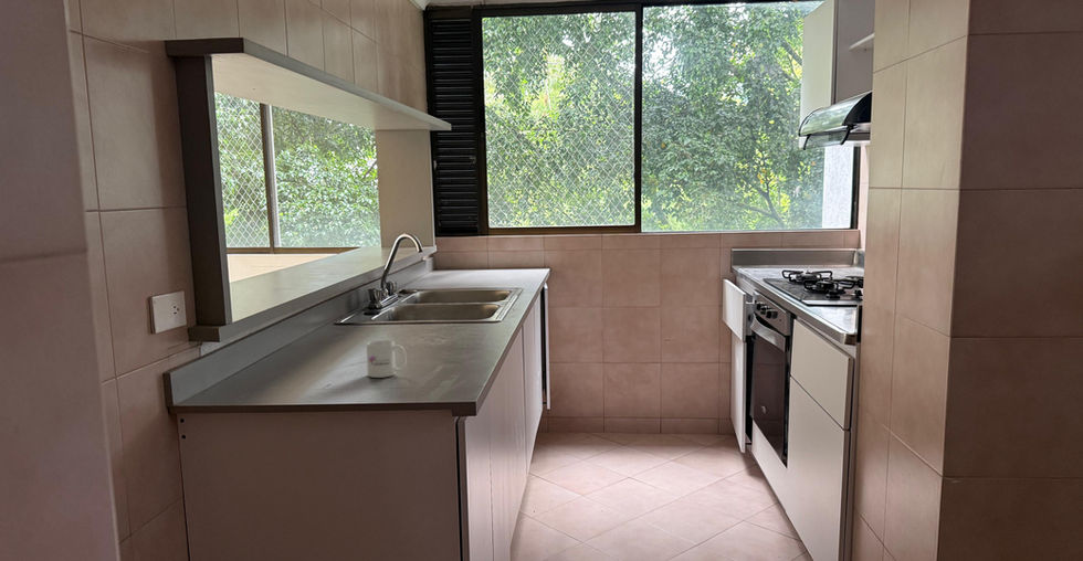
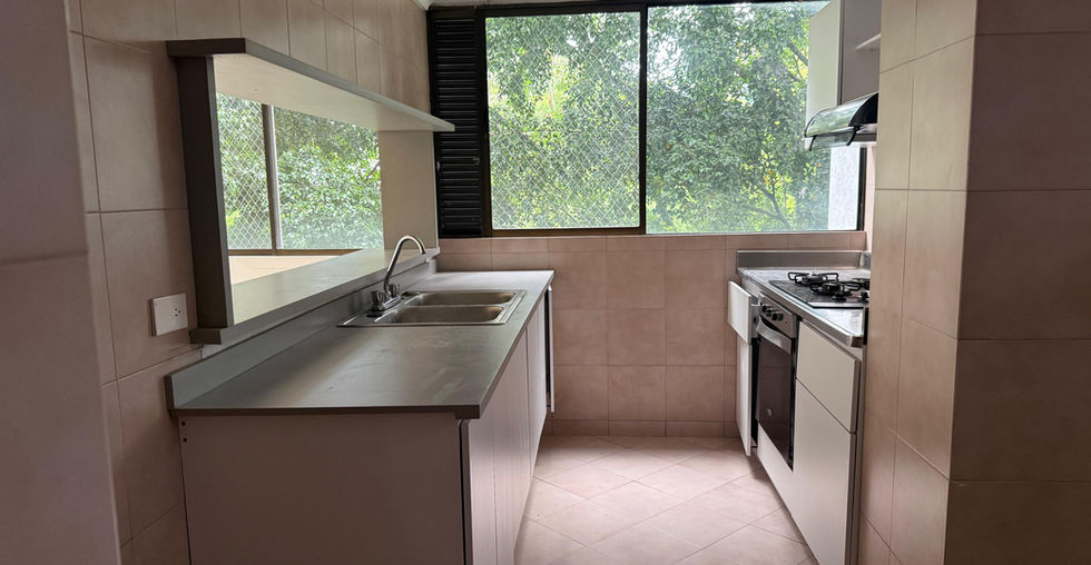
- mug [366,339,407,379]
